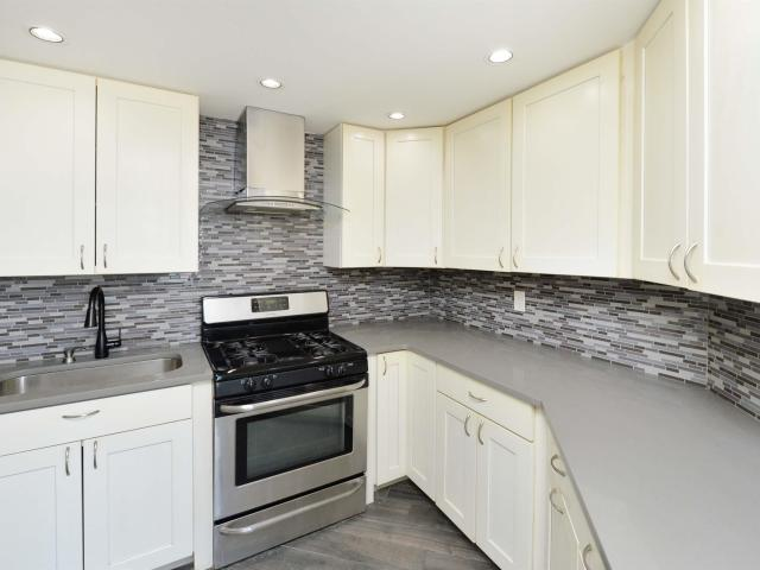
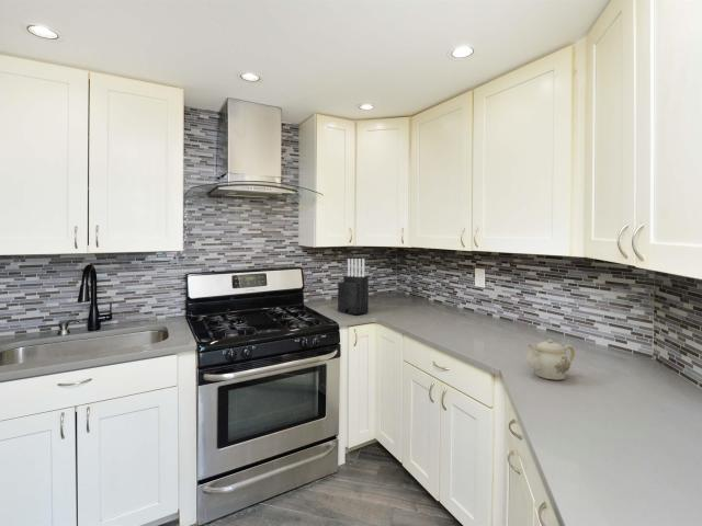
+ teapot [525,339,576,380]
+ knife block [337,258,370,316]
